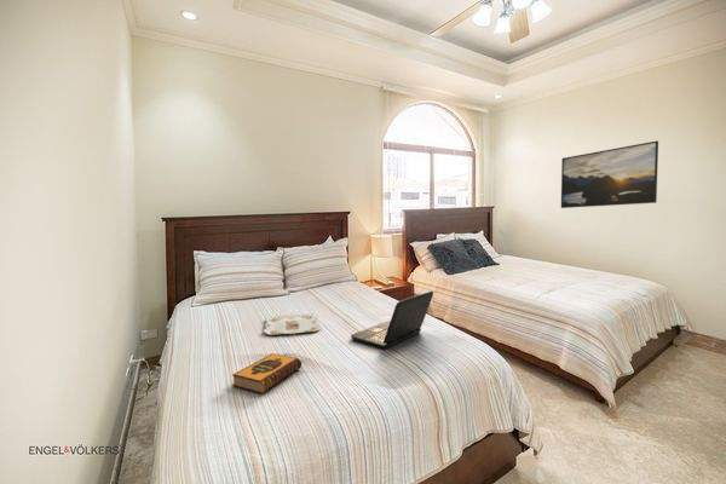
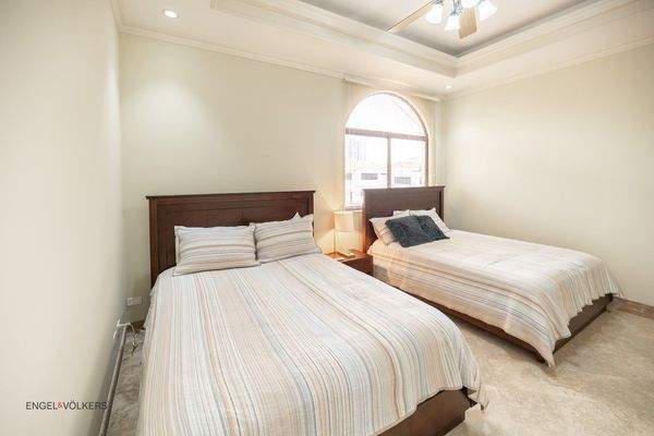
- hardback book [231,352,302,394]
- serving tray [263,313,322,336]
- laptop [350,290,434,351]
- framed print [560,139,659,209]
